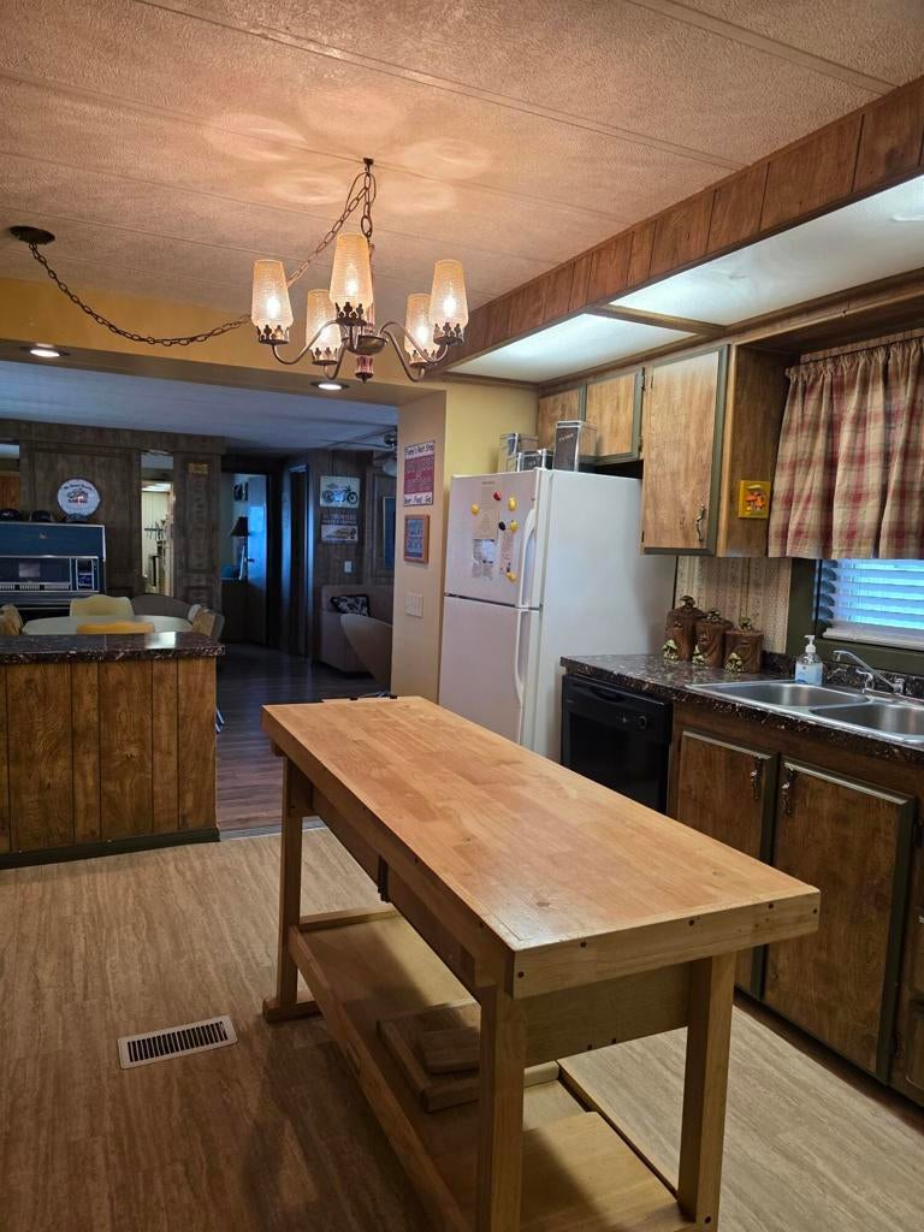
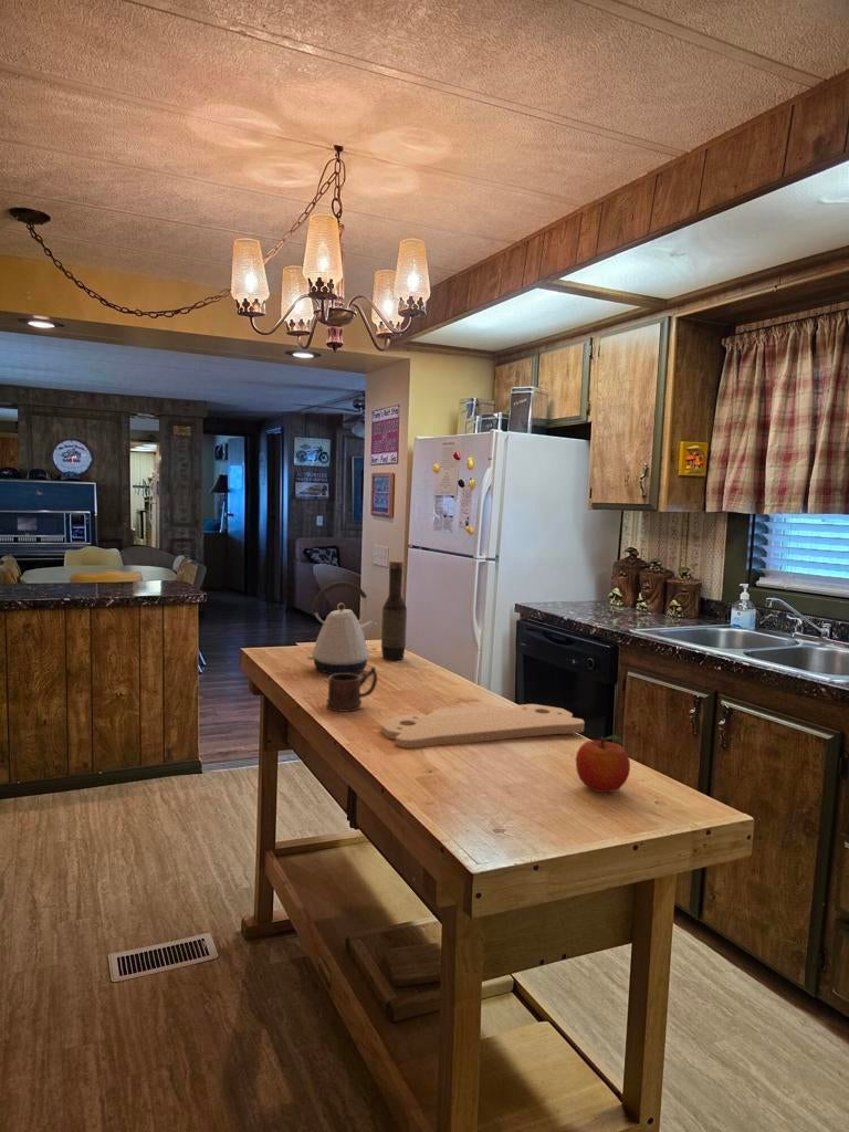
+ bottle [380,559,408,661]
+ fruit [575,734,631,794]
+ kettle [306,580,378,675]
+ cutting board [380,703,586,748]
+ mug [326,665,378,713]
